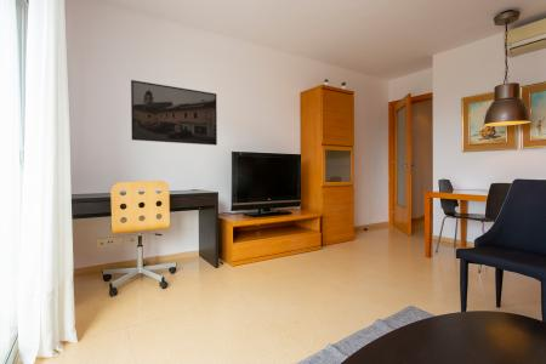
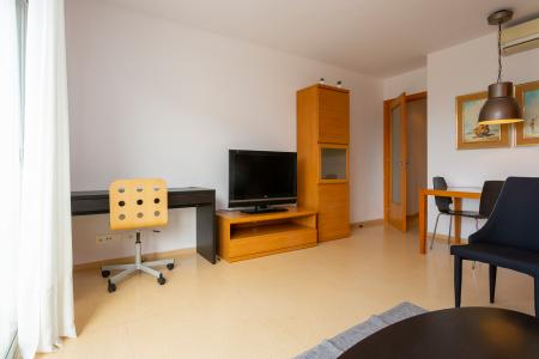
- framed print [130,79,218,147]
